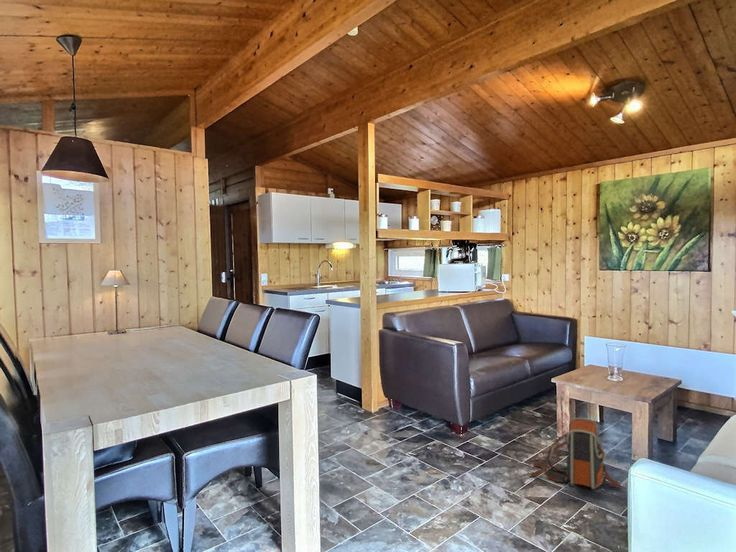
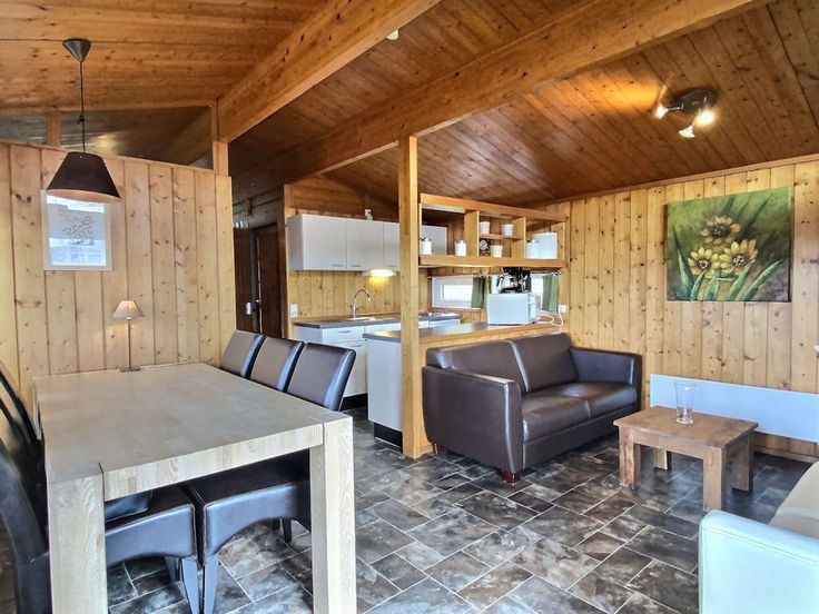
- backpack [529,417,622,490]
